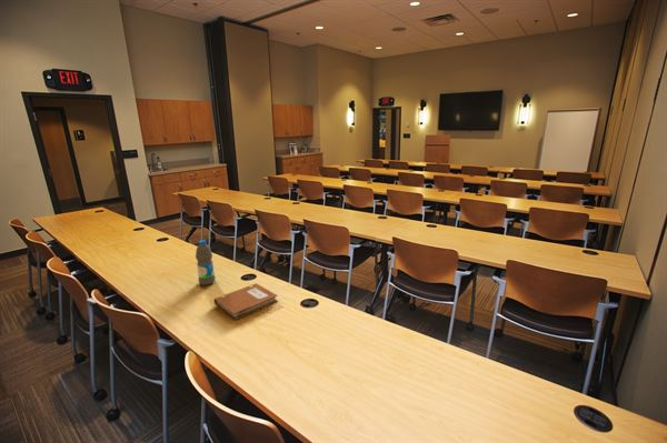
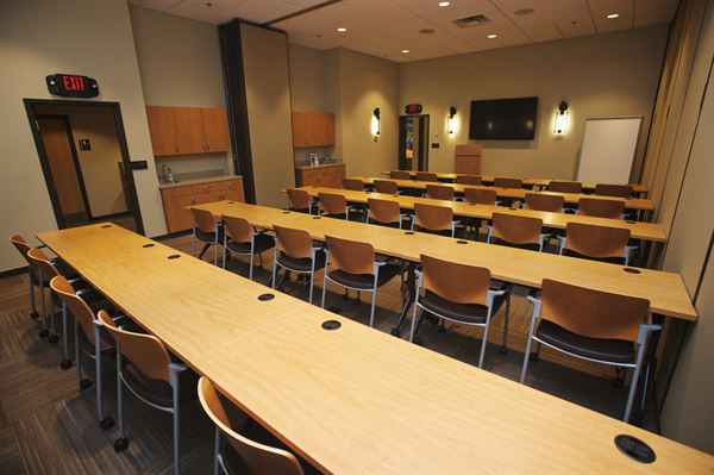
- water bottle [195,239,217,286]
- notebook [213,282,279,321]
